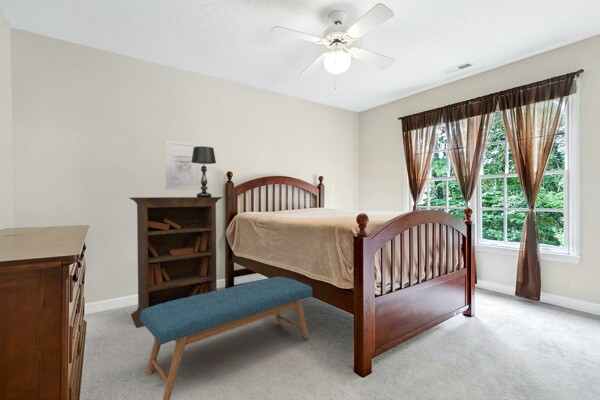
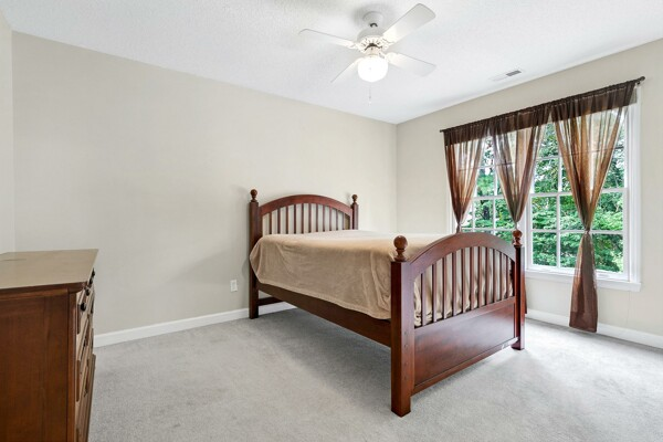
- table lamp [191,145,217,197]
- bench [140,276,314,400]
- wall art [164,139,202,191]
- bookcase [129,196,224,329]
